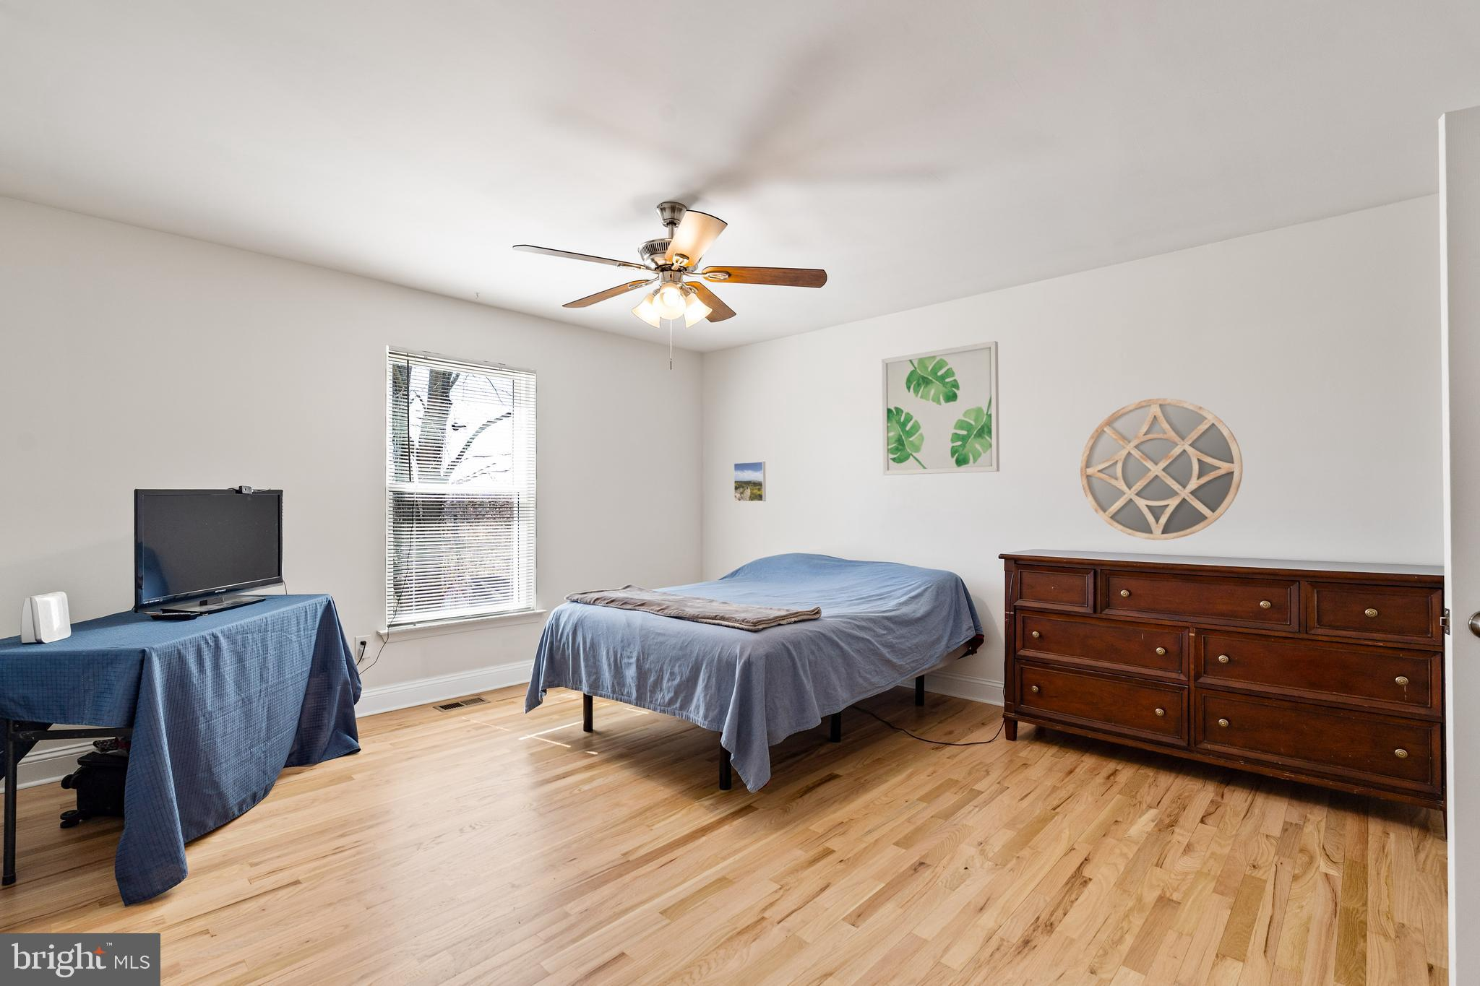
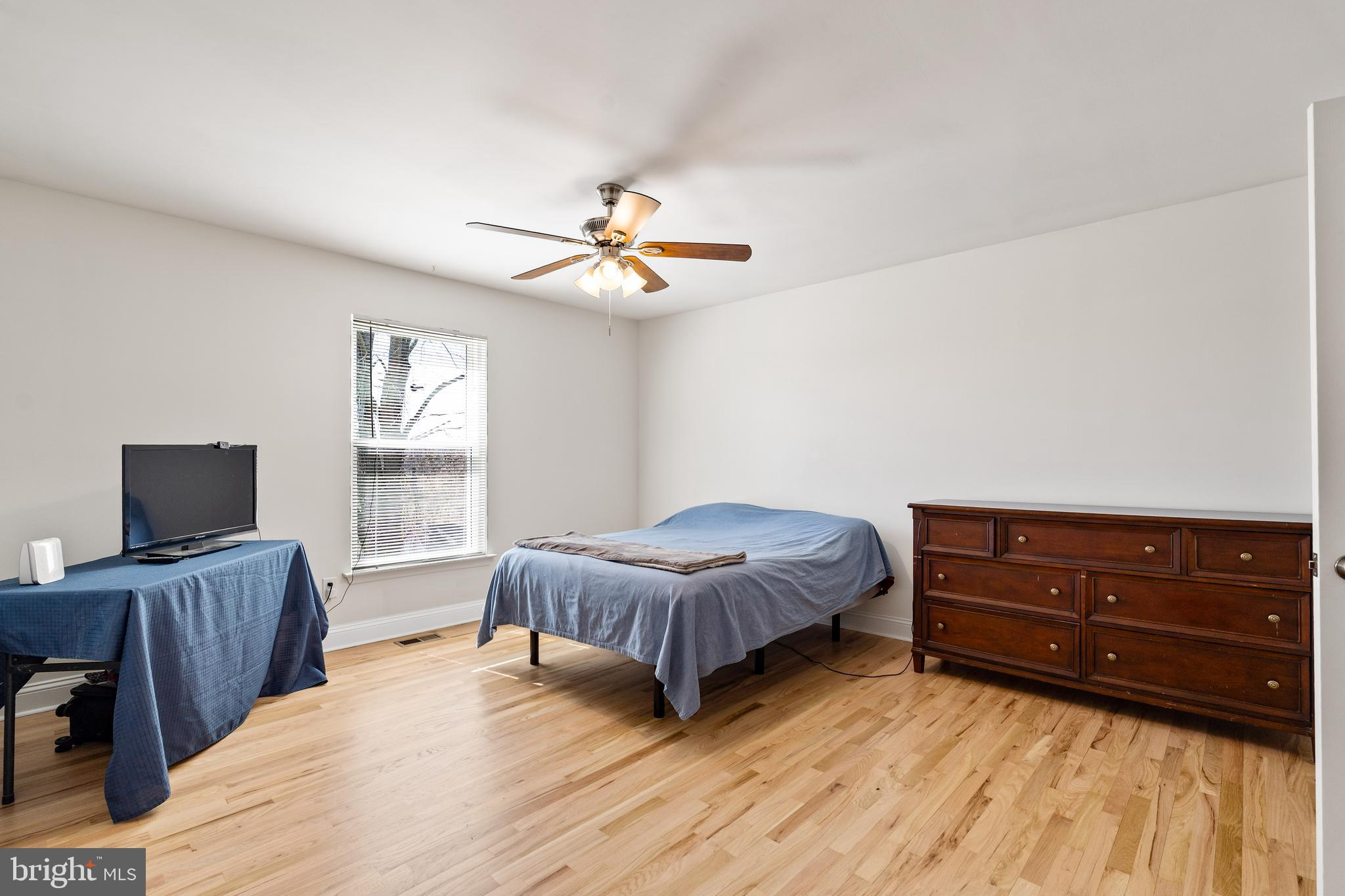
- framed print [734,461,767,502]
- home mirror [1079,398,1243,541]
- wall art [881,340,1000,476]
